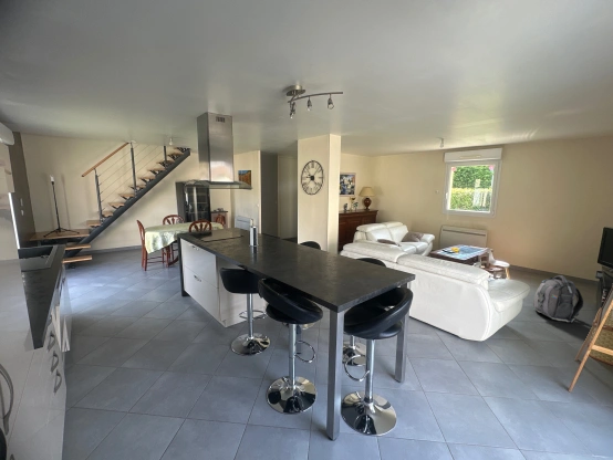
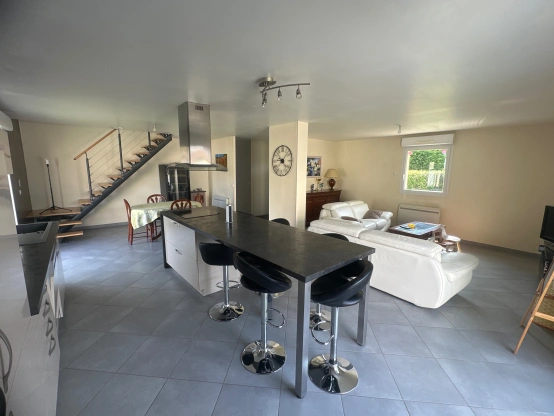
- backpack [532,274,584,323]
